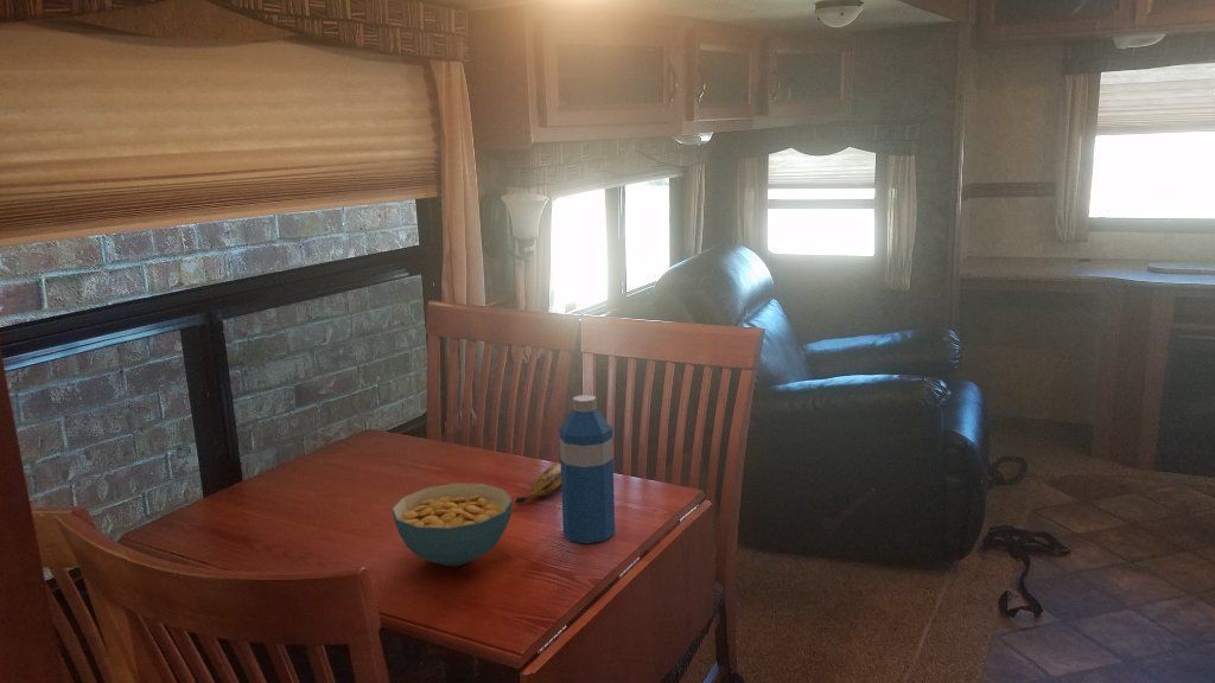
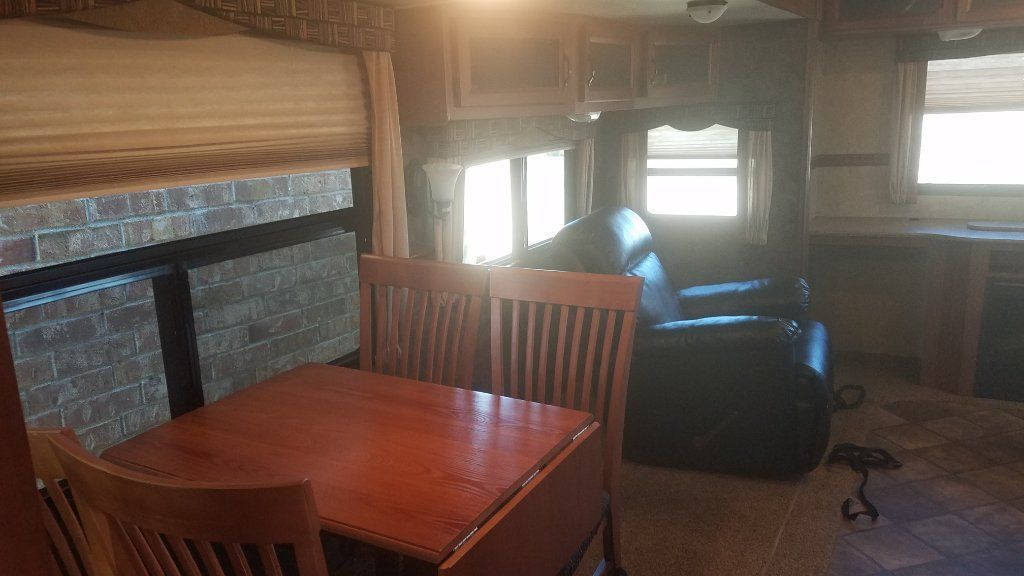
- water bottle [558,394,616,544]
- cereal bowl [390,483,514,567]
- banana [514,464,561,504]
